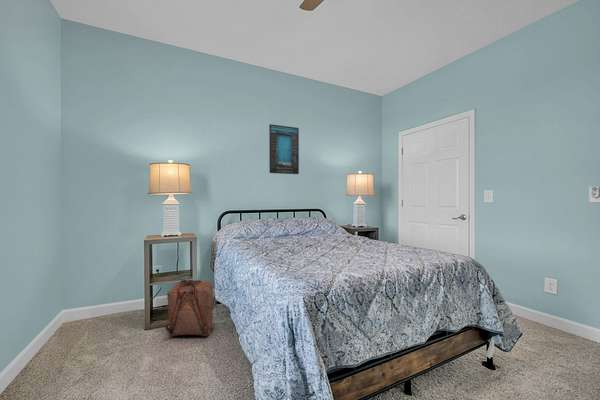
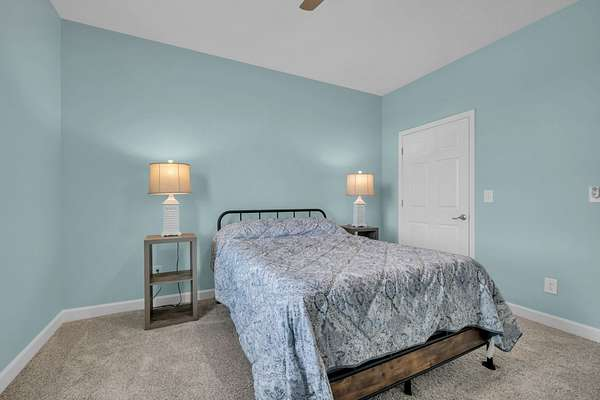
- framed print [268,123,300,175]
- backpack [163,278,215,337]
